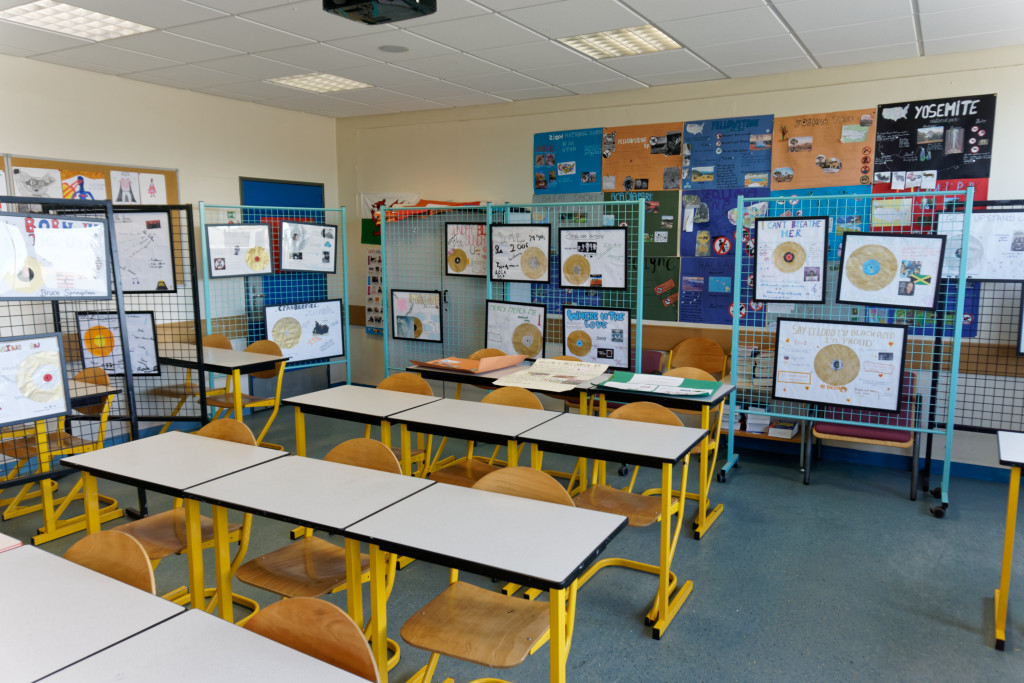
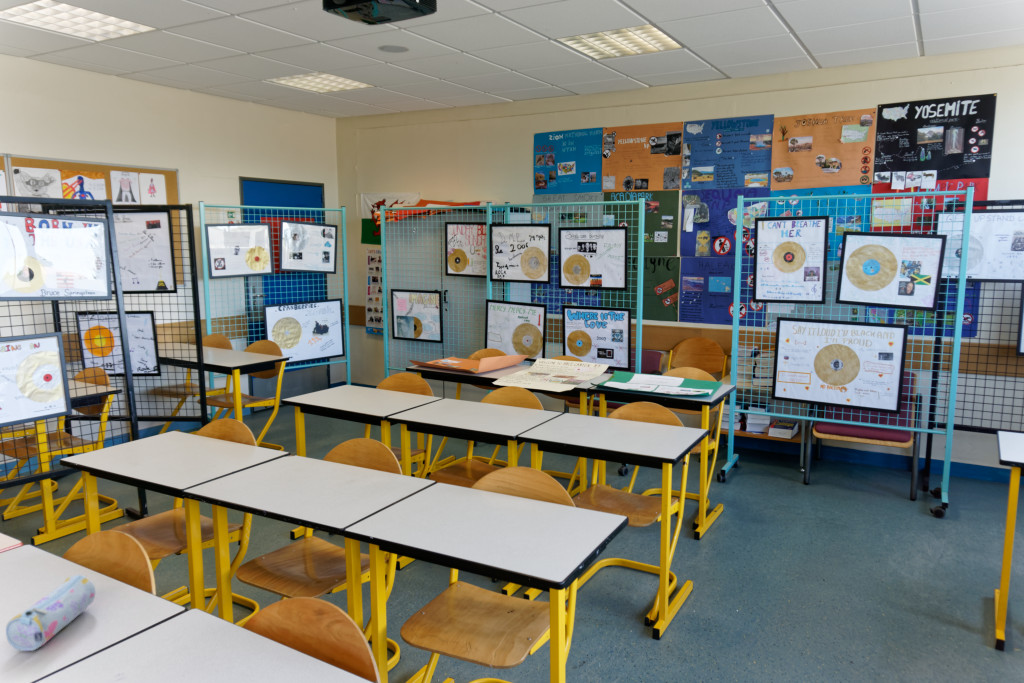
+ pencil case [5,574,96,652]
